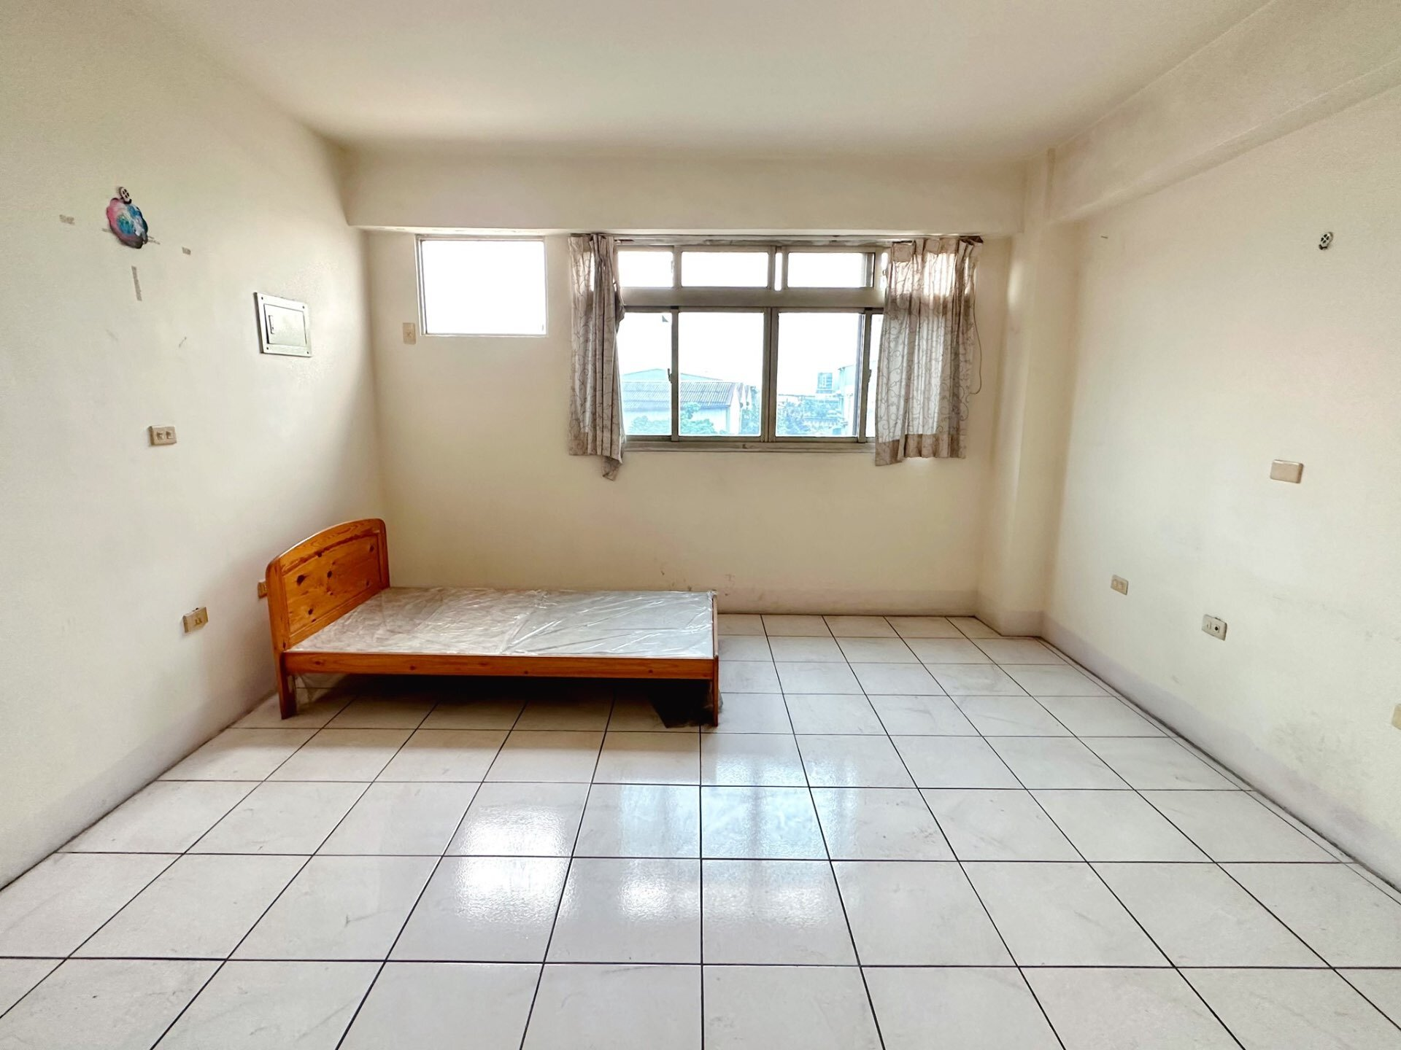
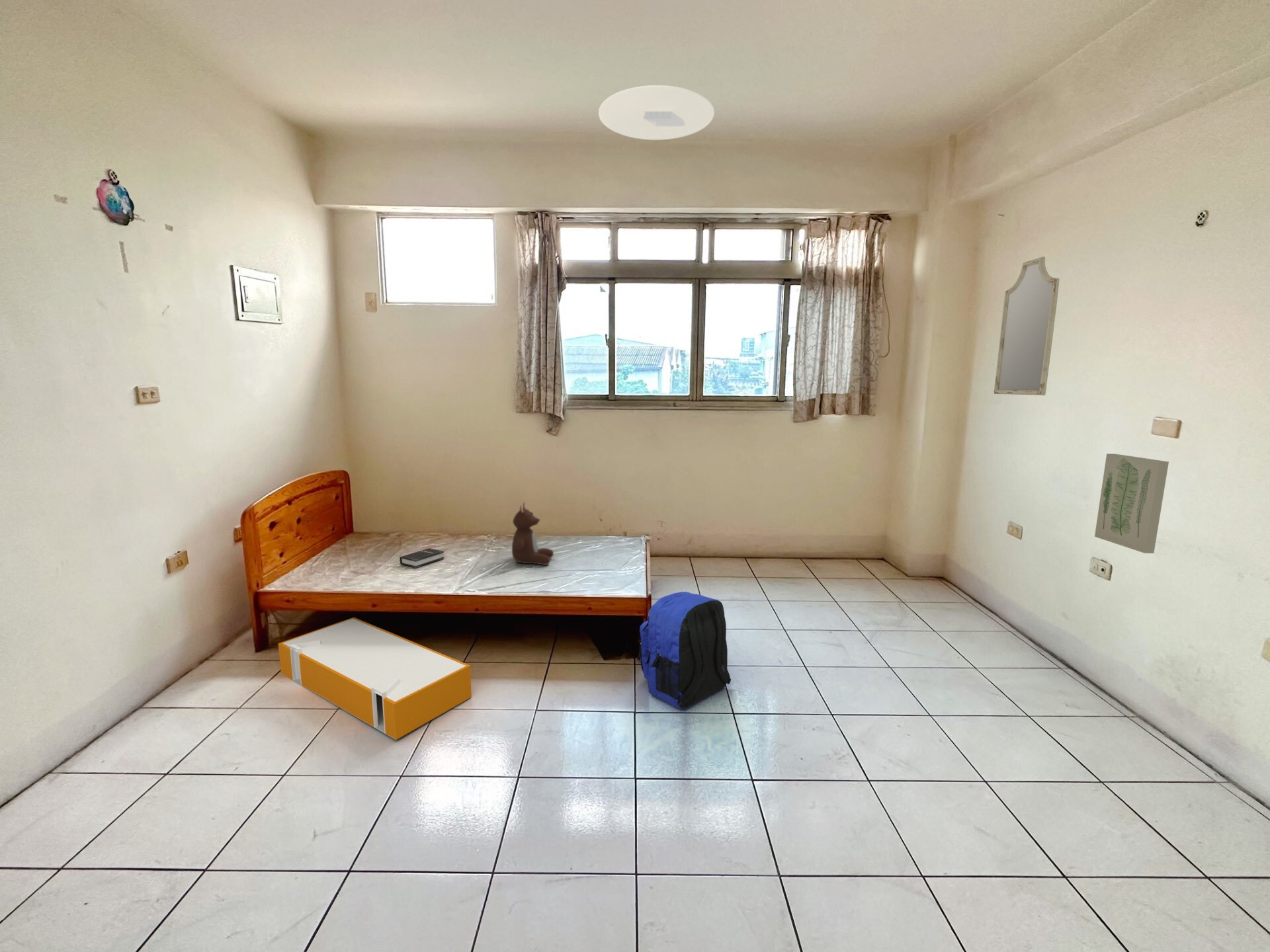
+ home mirror [994,256,1060,396]
+ hardback book [399,547,445,569]
+ backpack [636,591,732,709]
+ teddy bear [511,501,554,566]
+ ceiling light [598,85,715,141]
+ storage bin [278,617,472,740]
+ wall art [1094,453,1169,554]
